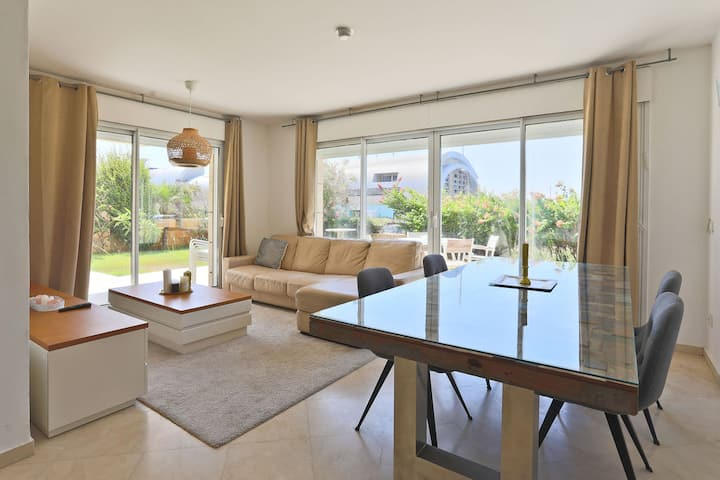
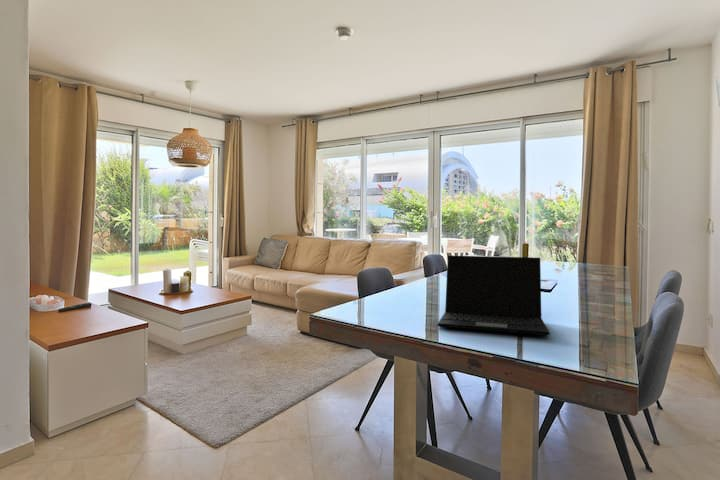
+ laptop [437,254,551,336]
